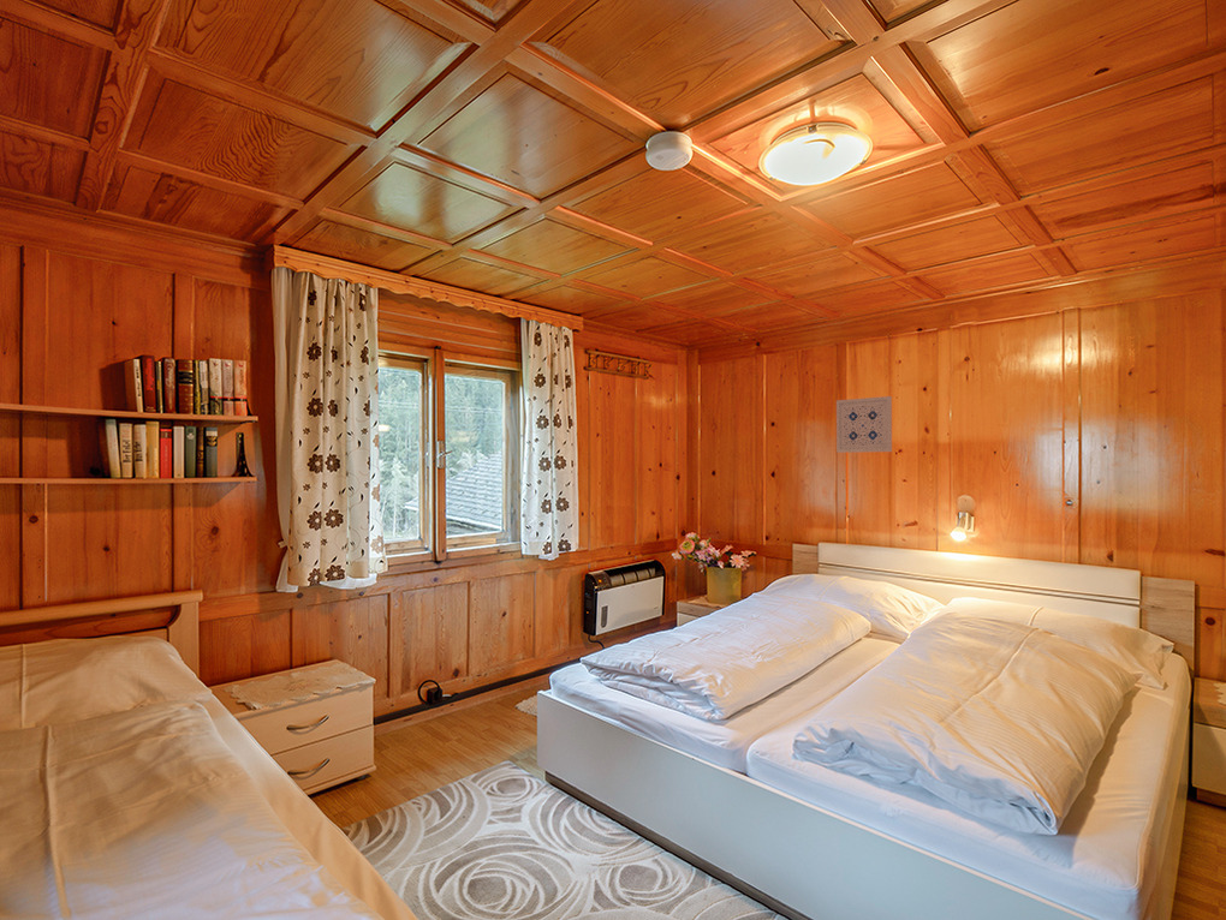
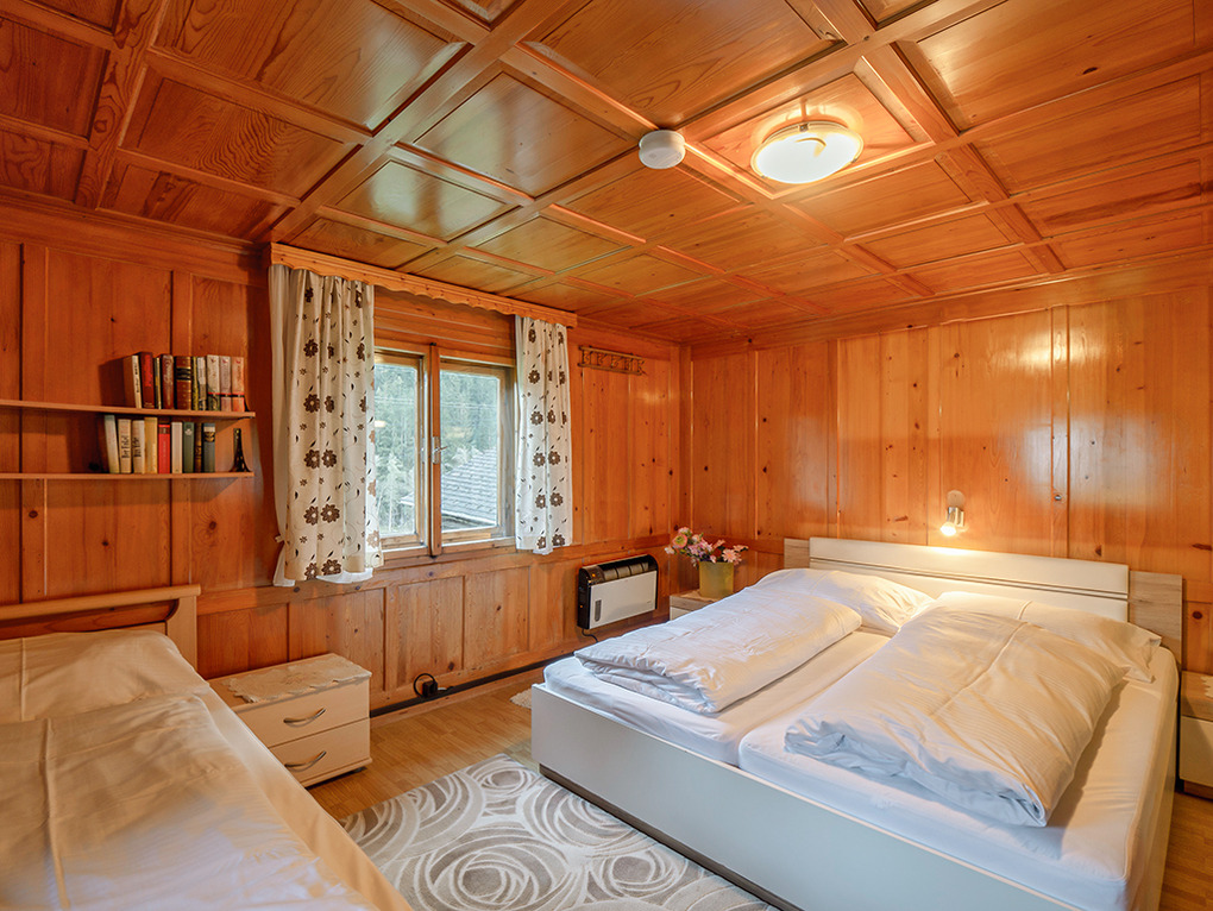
- wall art [835,395,893,454]
